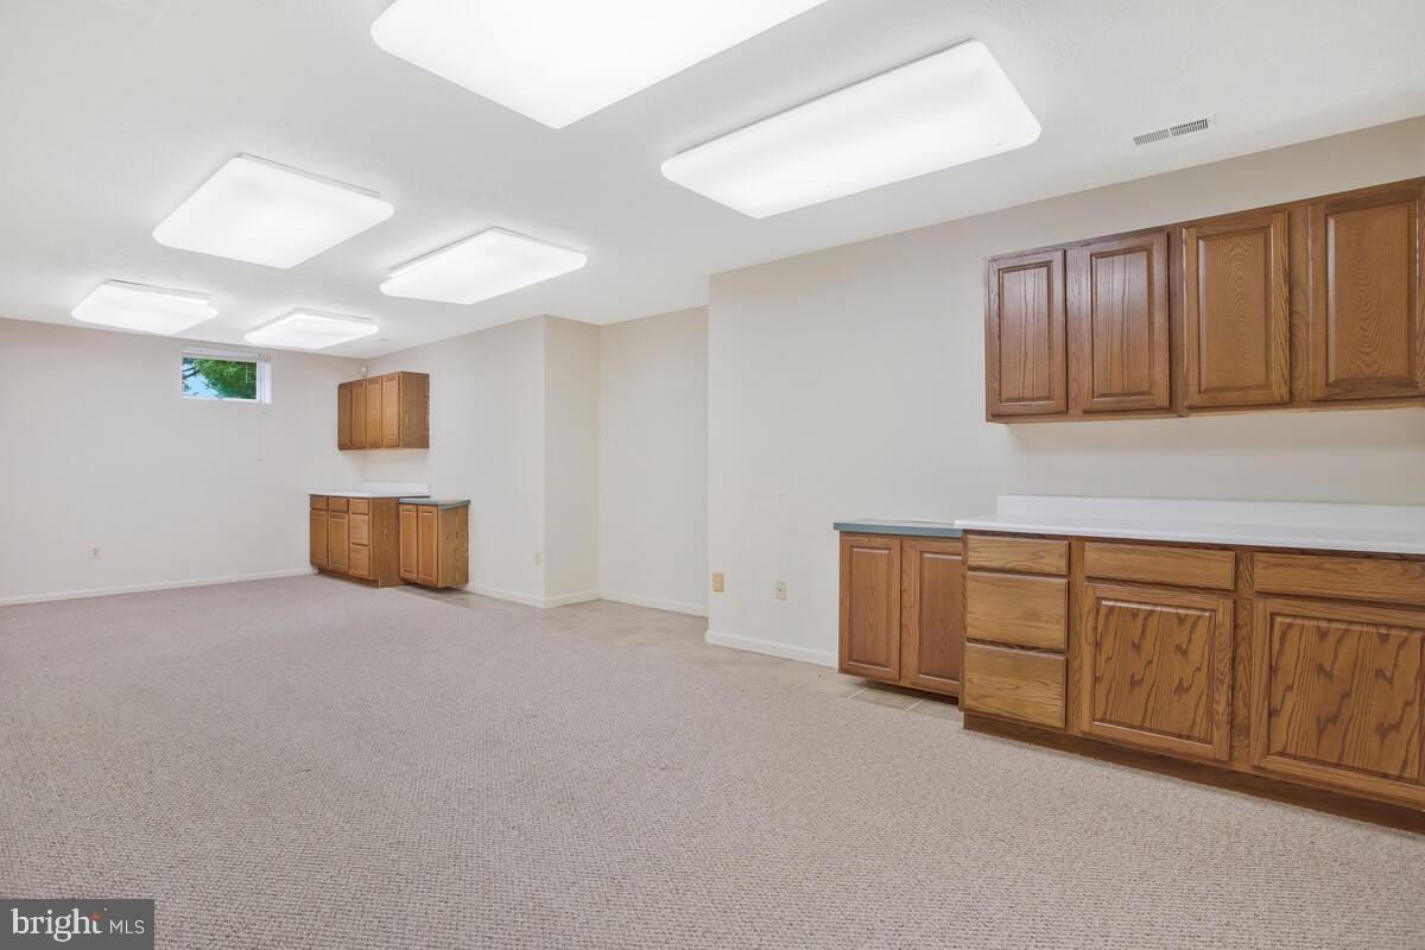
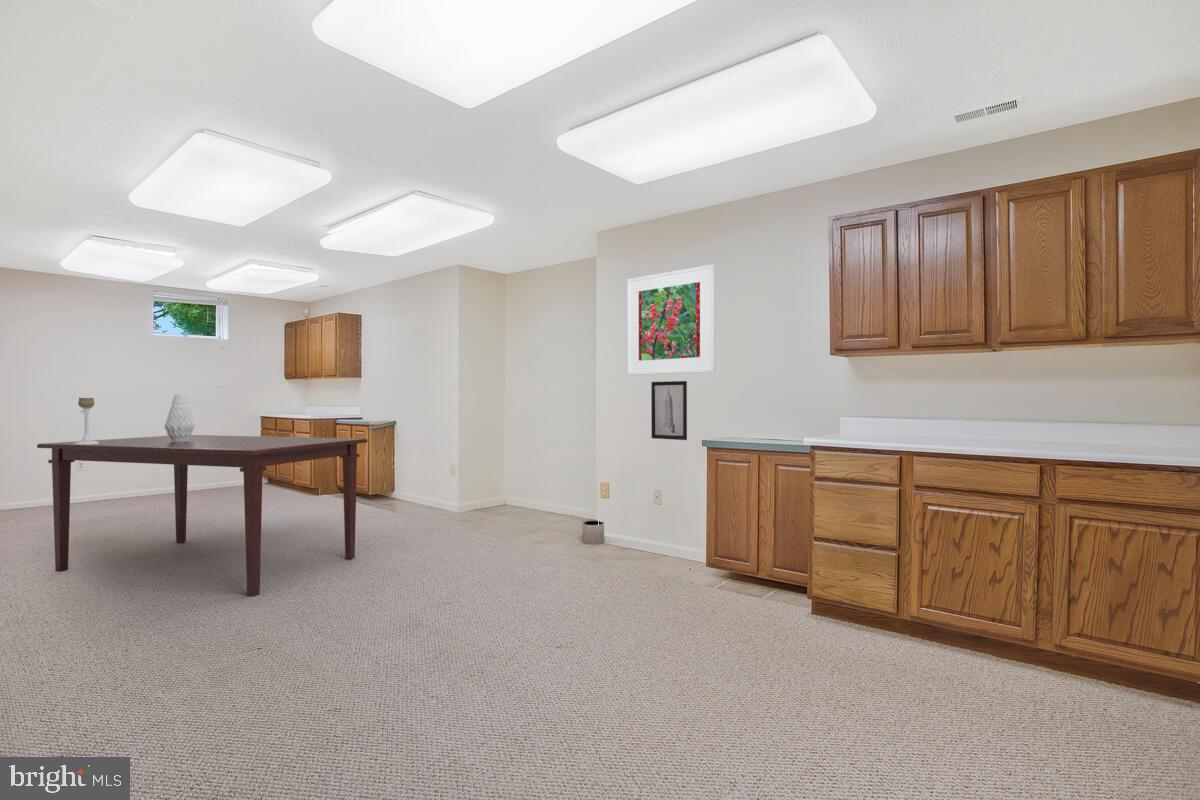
+ vase [163,393,196,442]
+ planter [581,519,605,545]
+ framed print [626,263,716,376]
+ wall art [650,380,688,441]
+ dining table [36,434,368,598]
+ candle holder [73,397,99,445]
